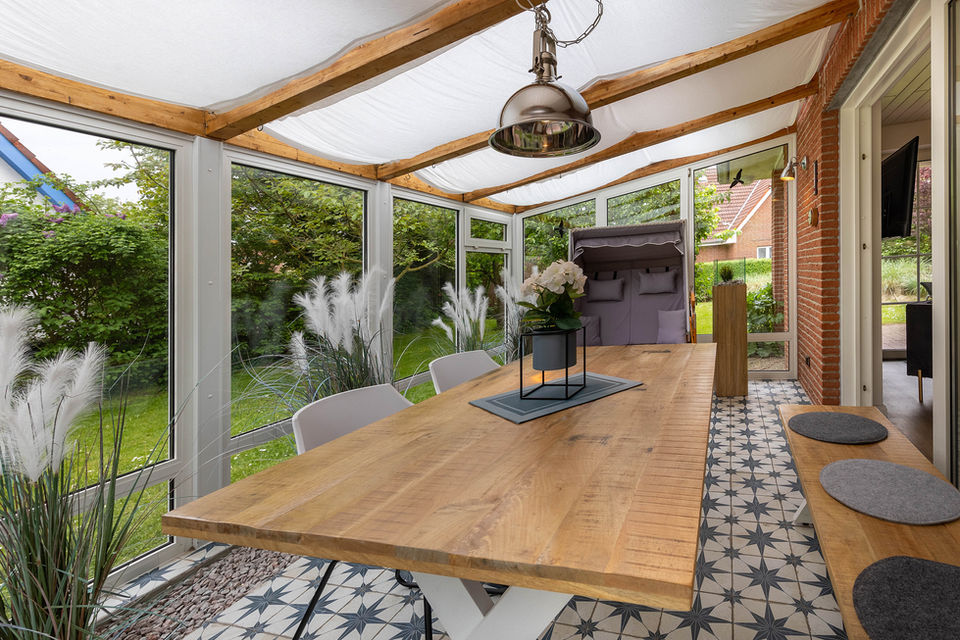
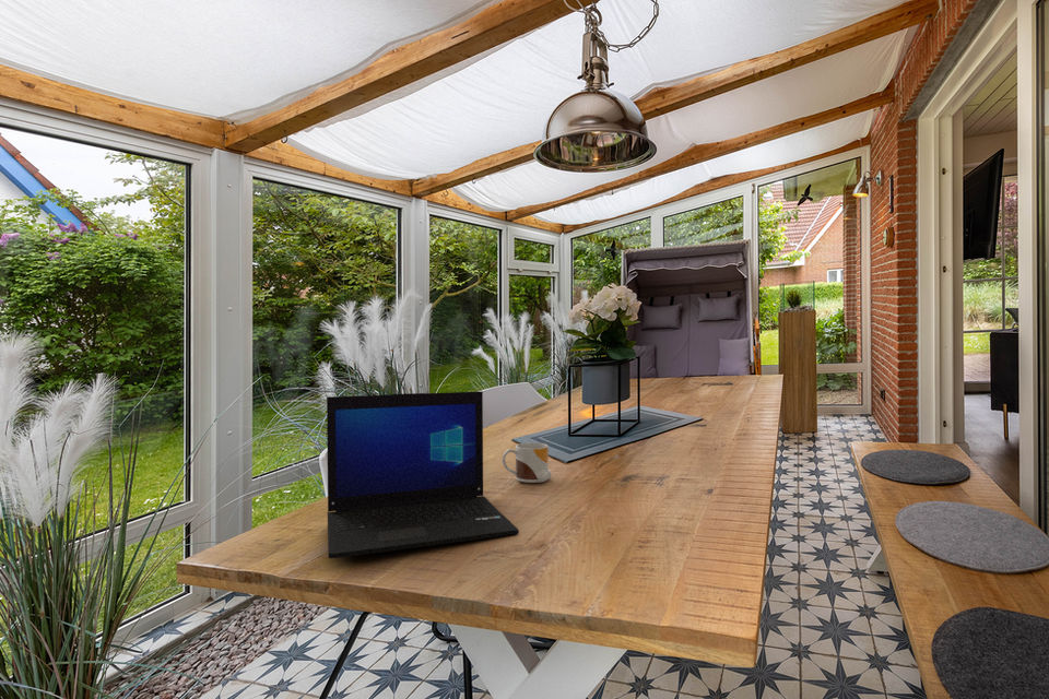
+ mug [502,442,553,484]
+ laptop [326,390,520,559]
